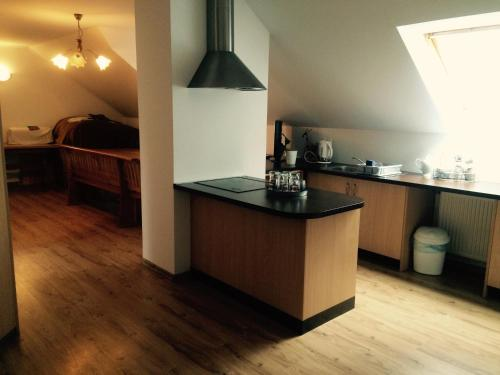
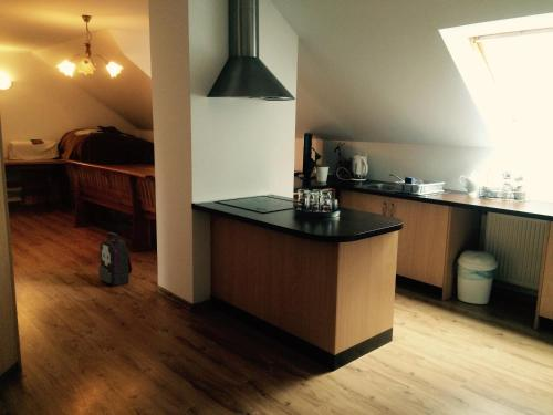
+ backpack [97,231,133,288]
